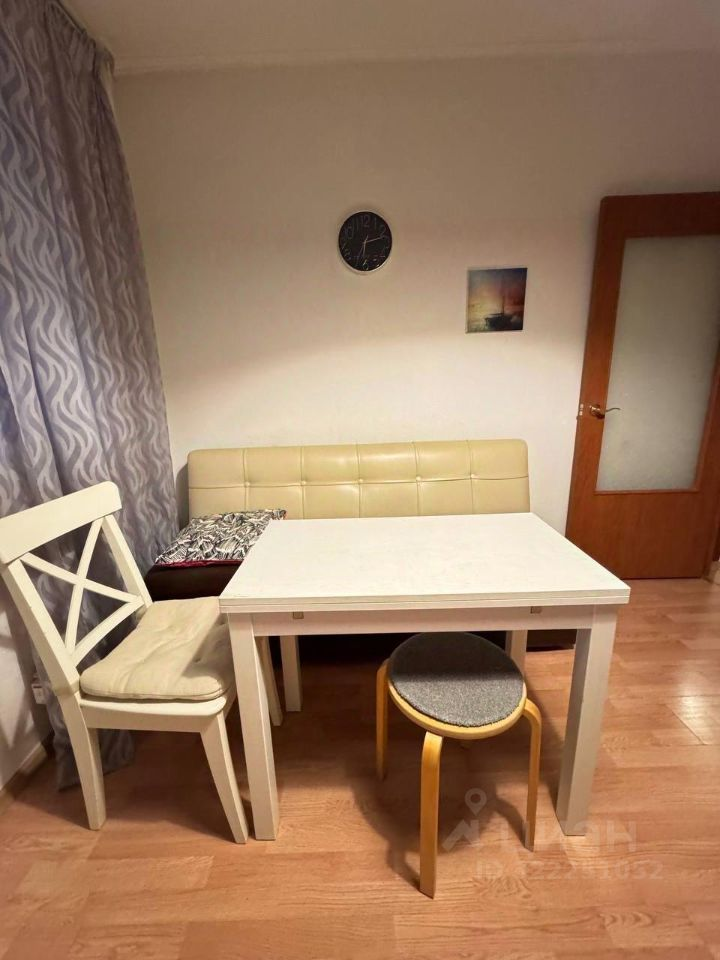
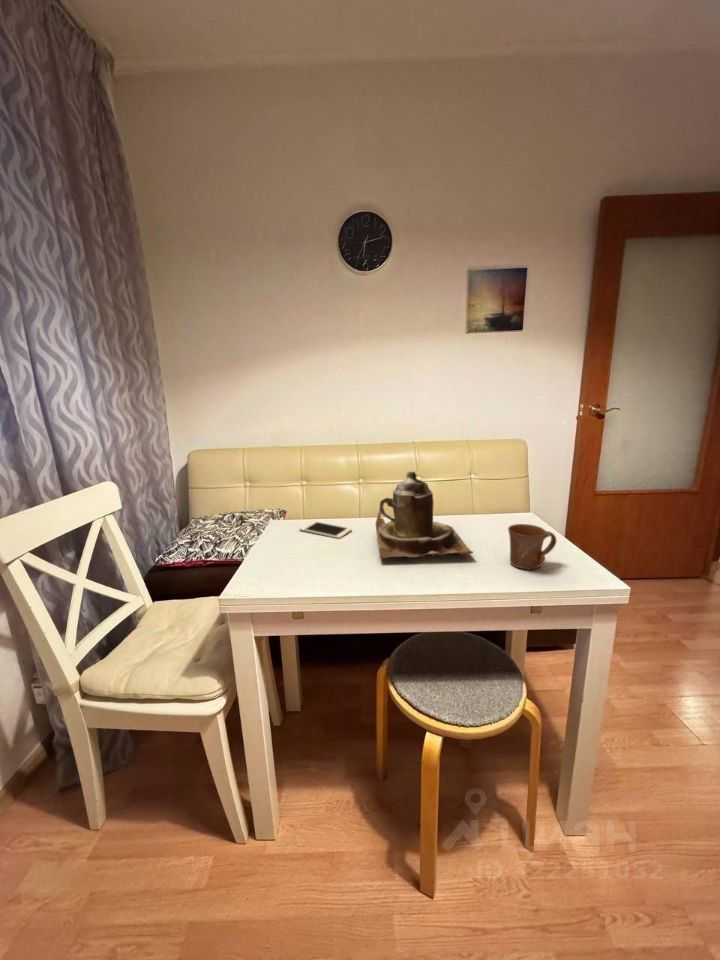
+ teapot [375,470,474,559]
+ mug [507,523,557,570]
+ cell phone [298,520,353,540]
